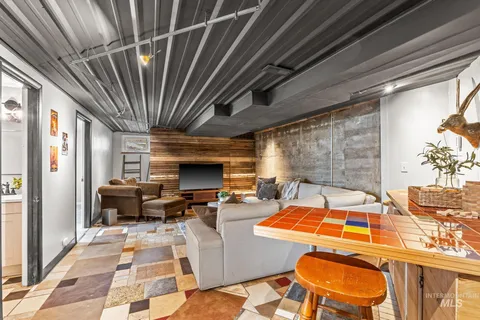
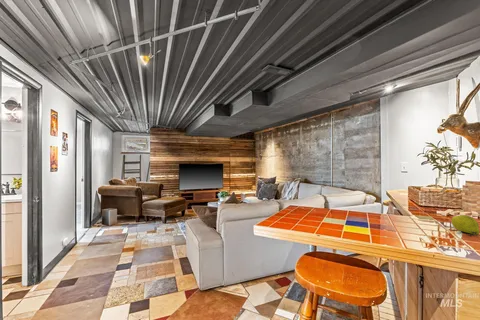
+ fruit [451,214,480,237]
